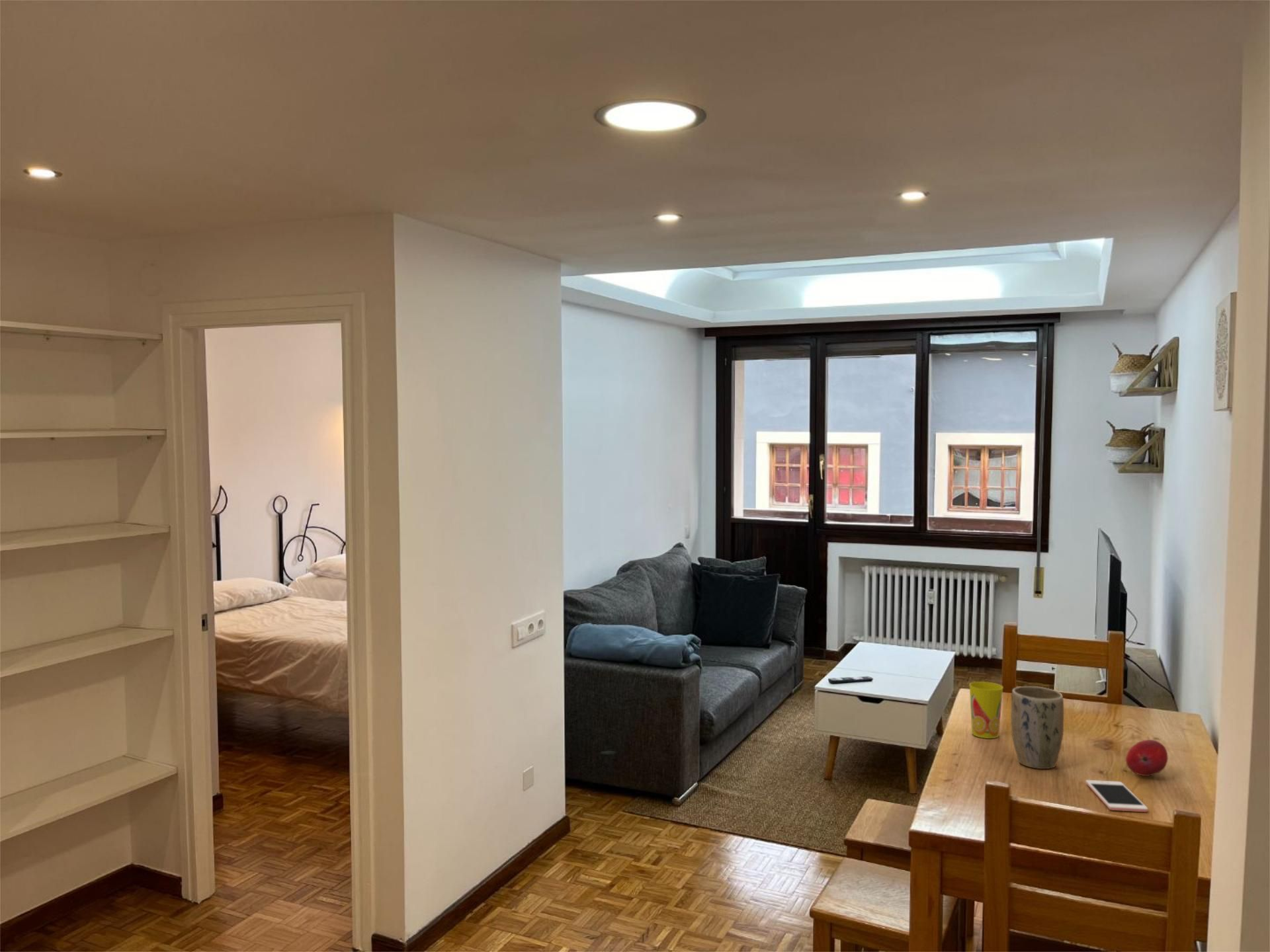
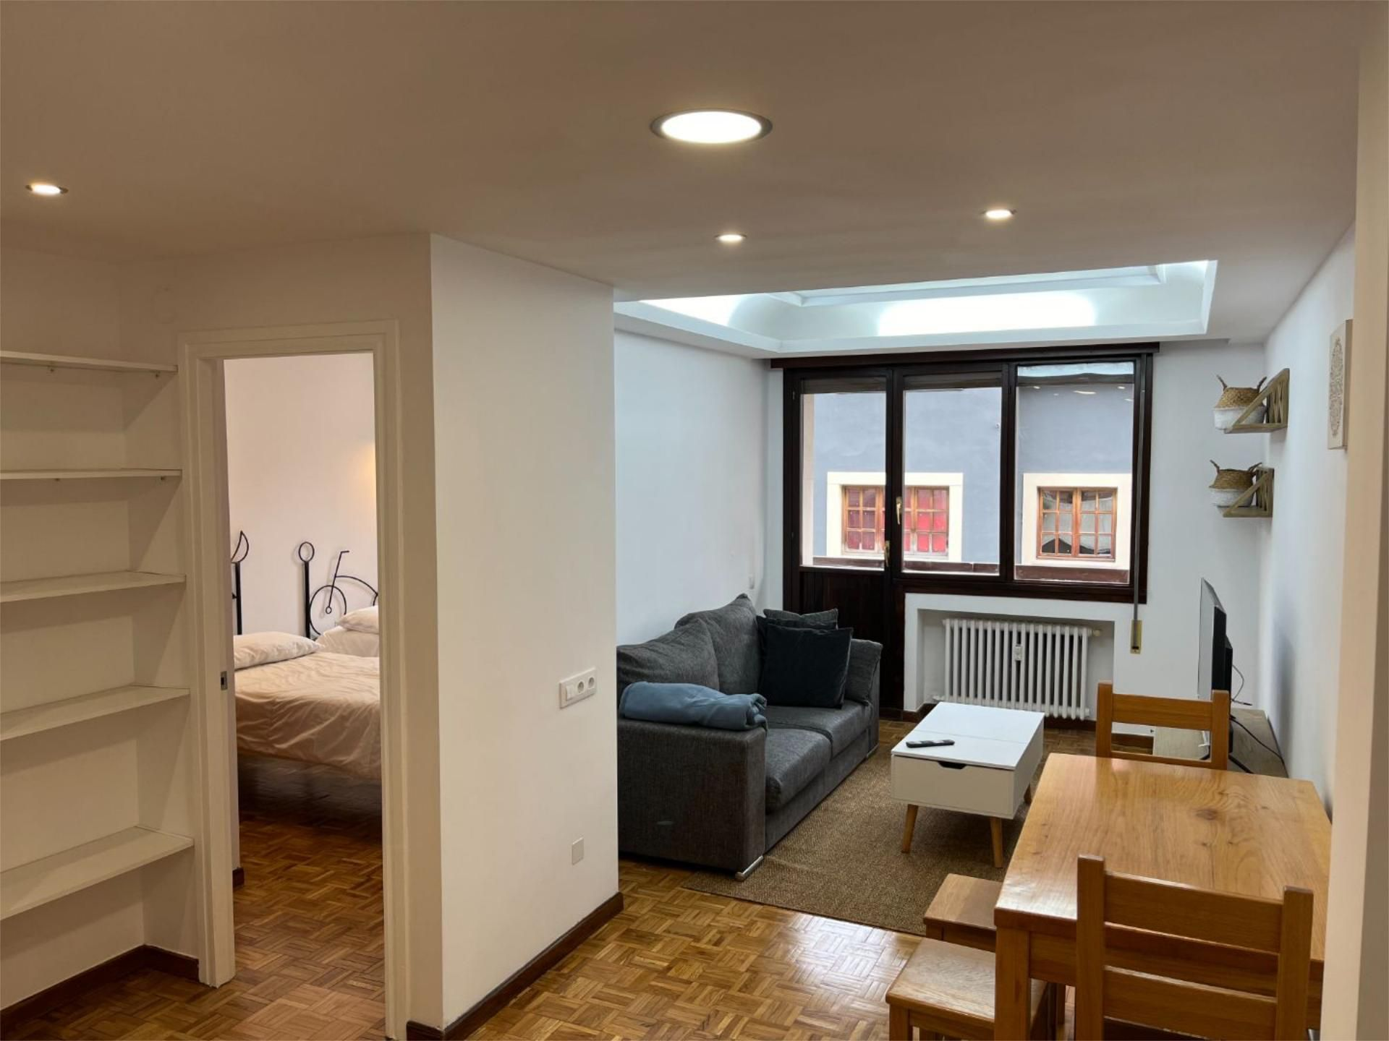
- plant pot [1010,686,1064,770]
- fruit [1125,739,1169,777]
- cell phone [1085,779,1148,813]
- cup [968,681,1004,739]
